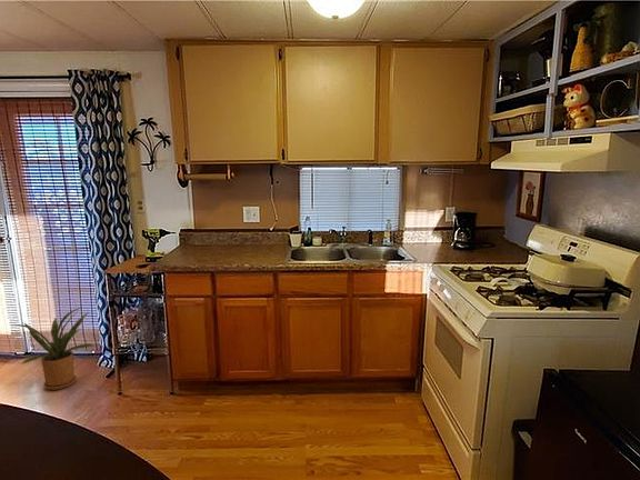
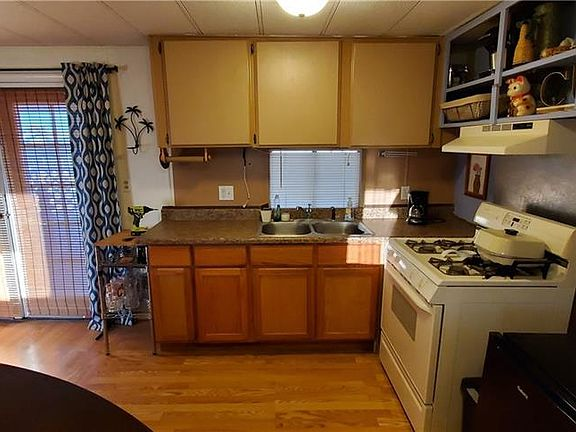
- house plant [12,306,96,391]
